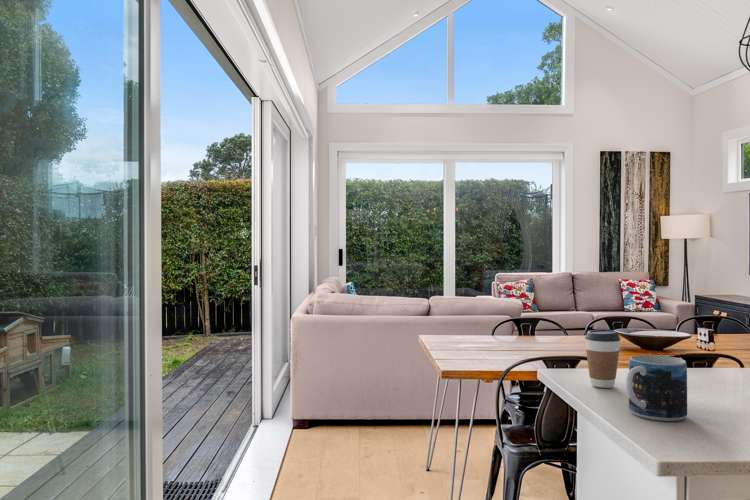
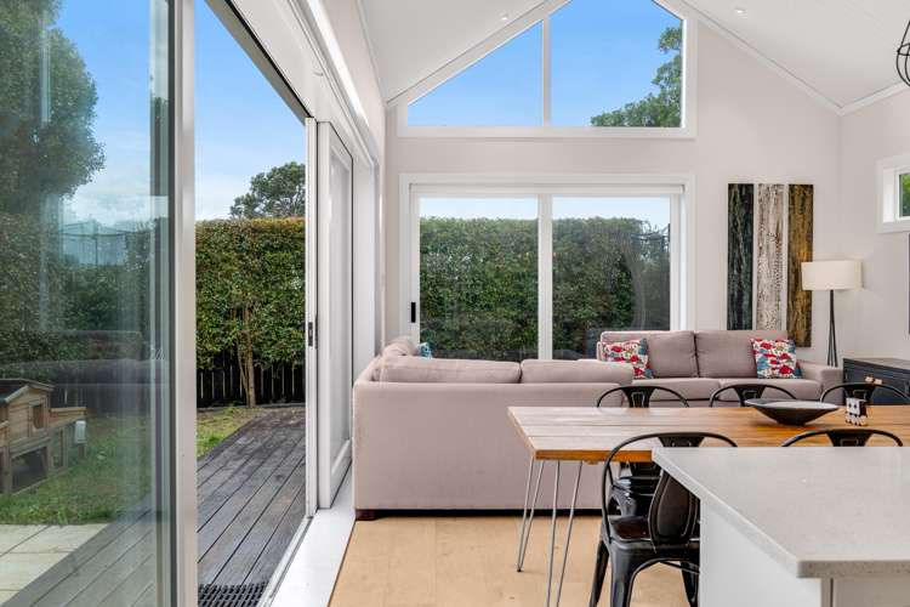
- mug [625,354,688,422]
- coffee cup [584,329,621,389]
